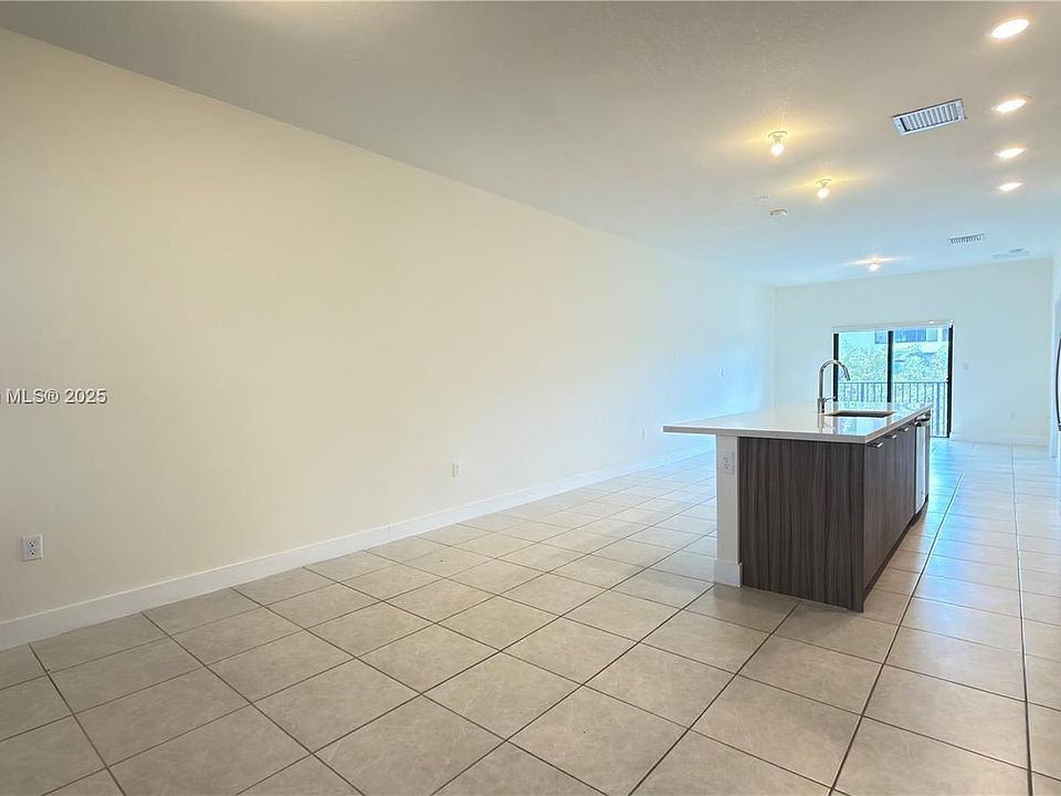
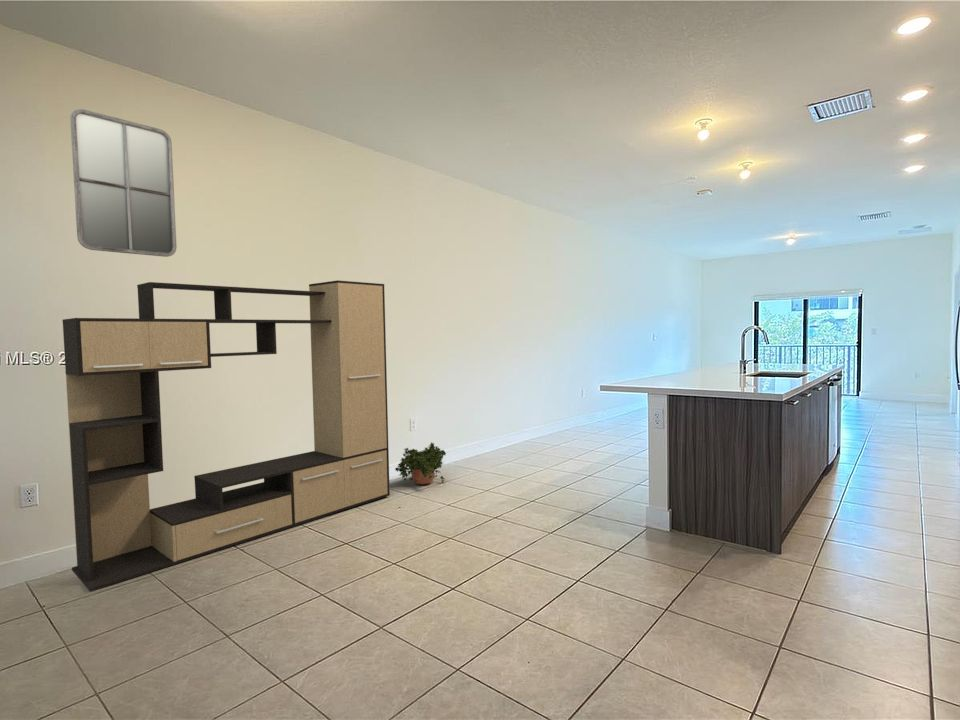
+ potted plant [394,441,447,485]
+ home mirror [69,108,178,258]
+ media console [61,279,391,592]
